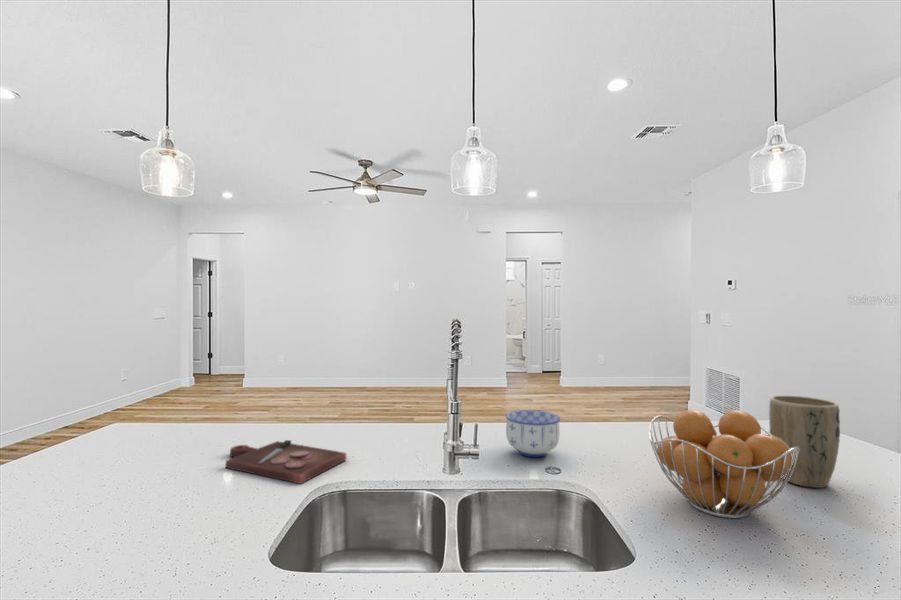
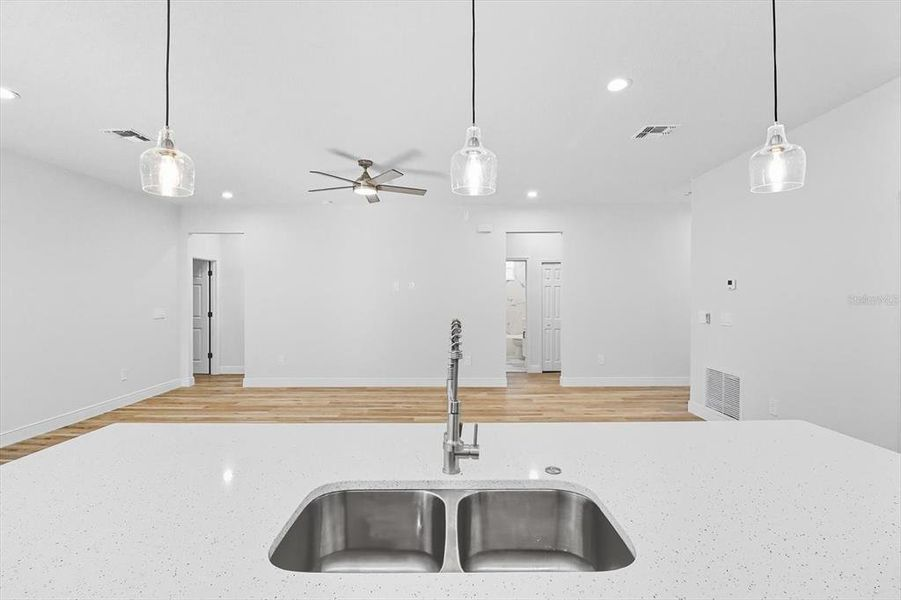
- fruit basket [648,409,799,520]
- plant pot [768,395,841,489]
- cutting board [225,439,347,485]
- bowl [505,409,561,458]
